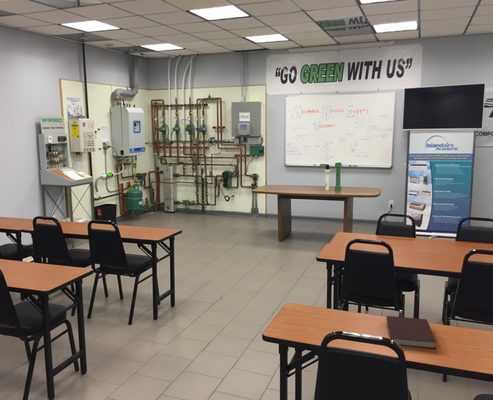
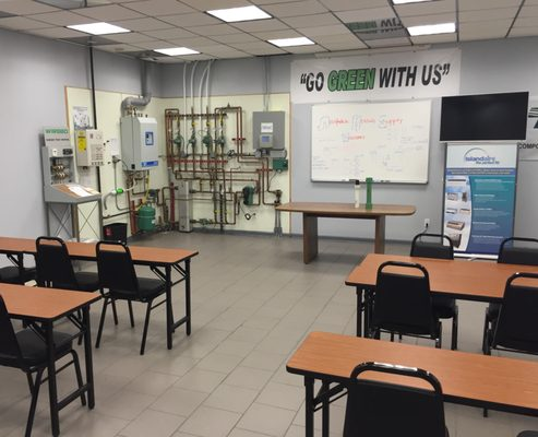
- notebook [386,315,437,350]
